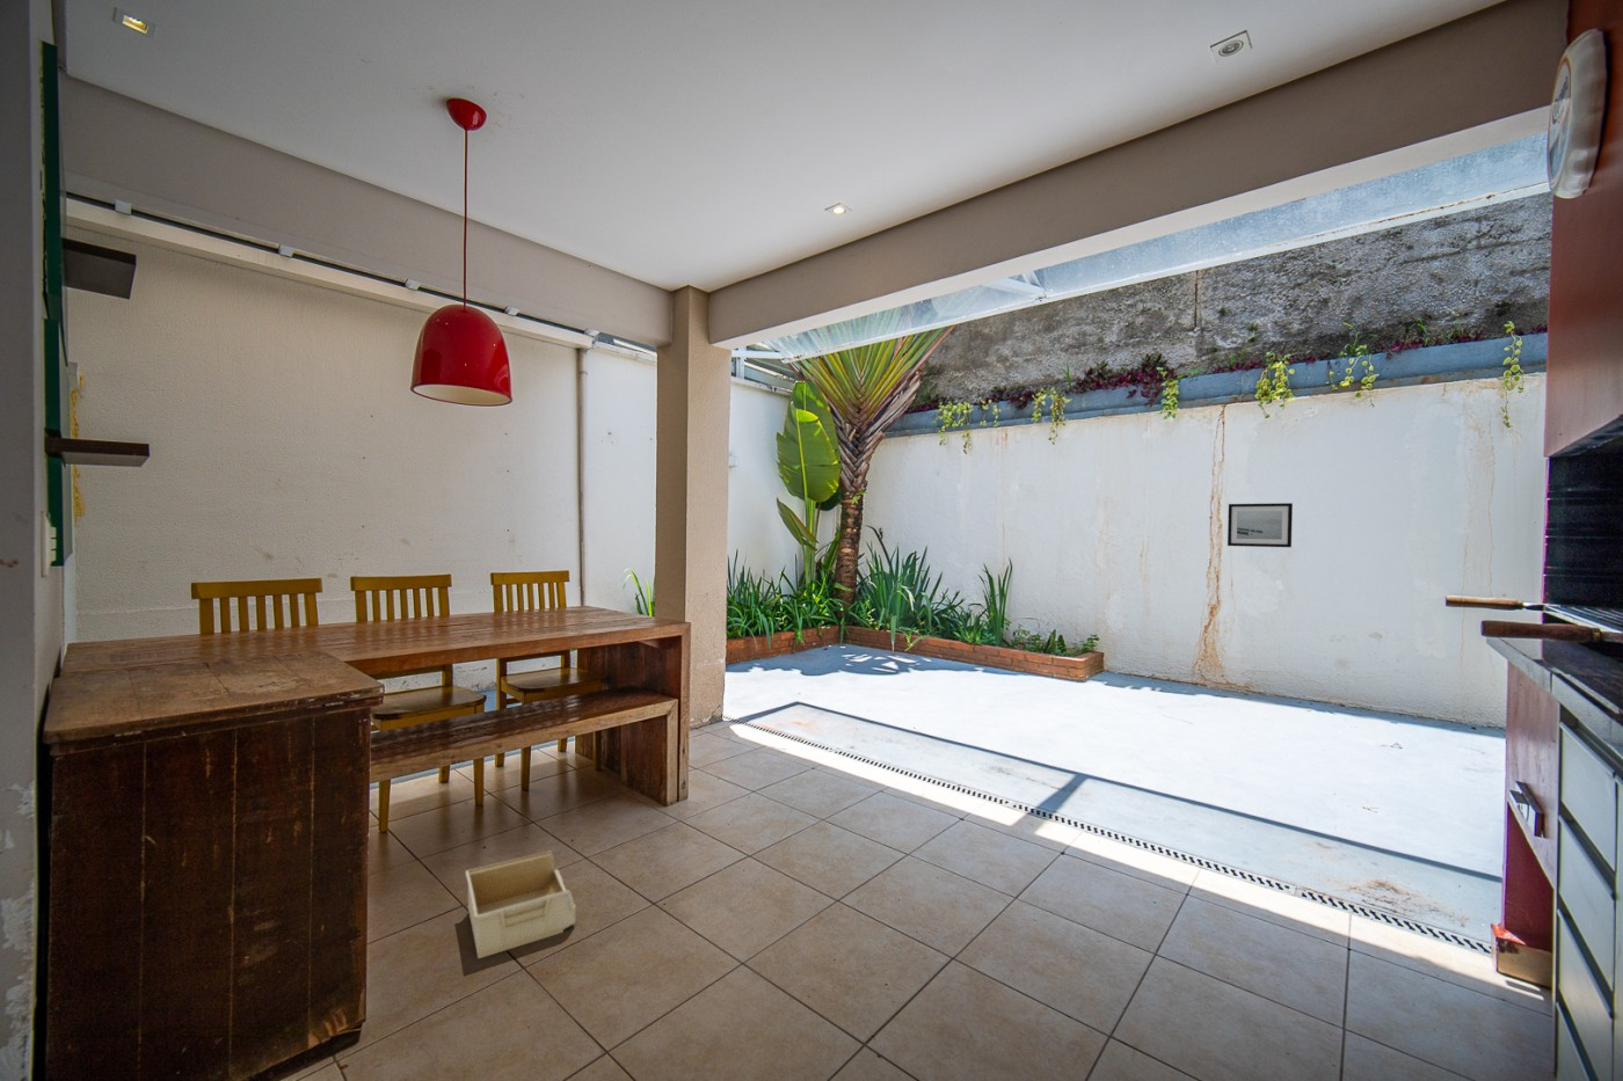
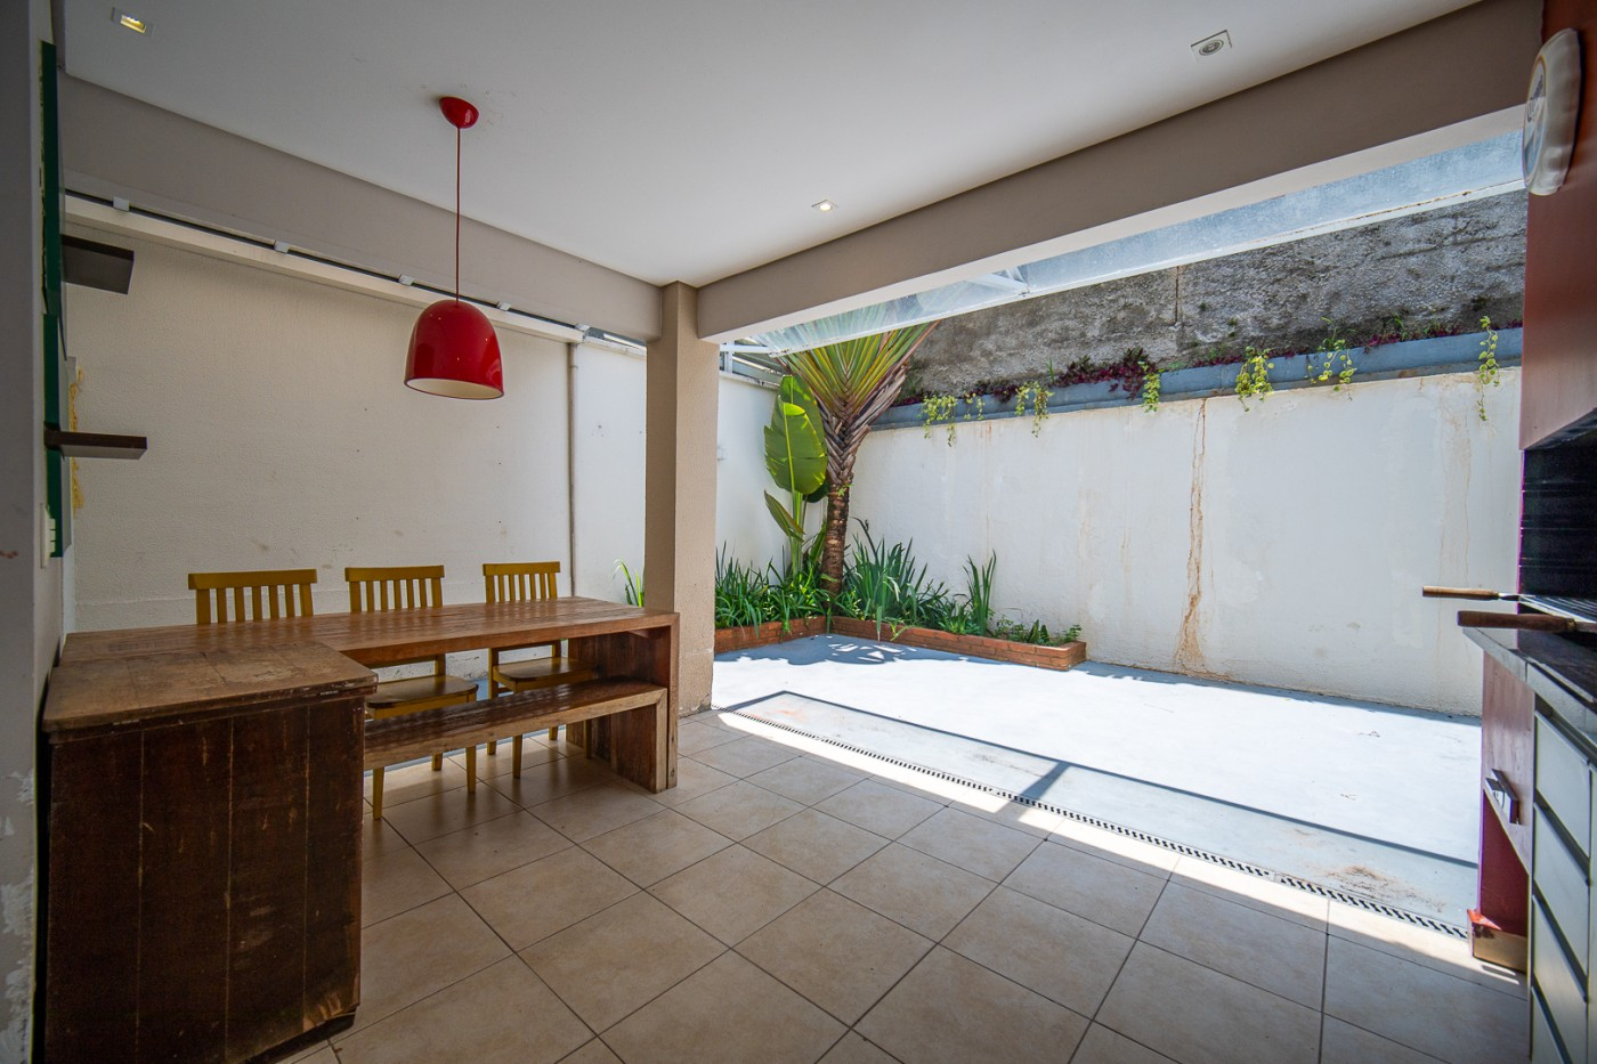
- wall art [1226,502,1294,548]
- storage bin [465,851,576,959]
